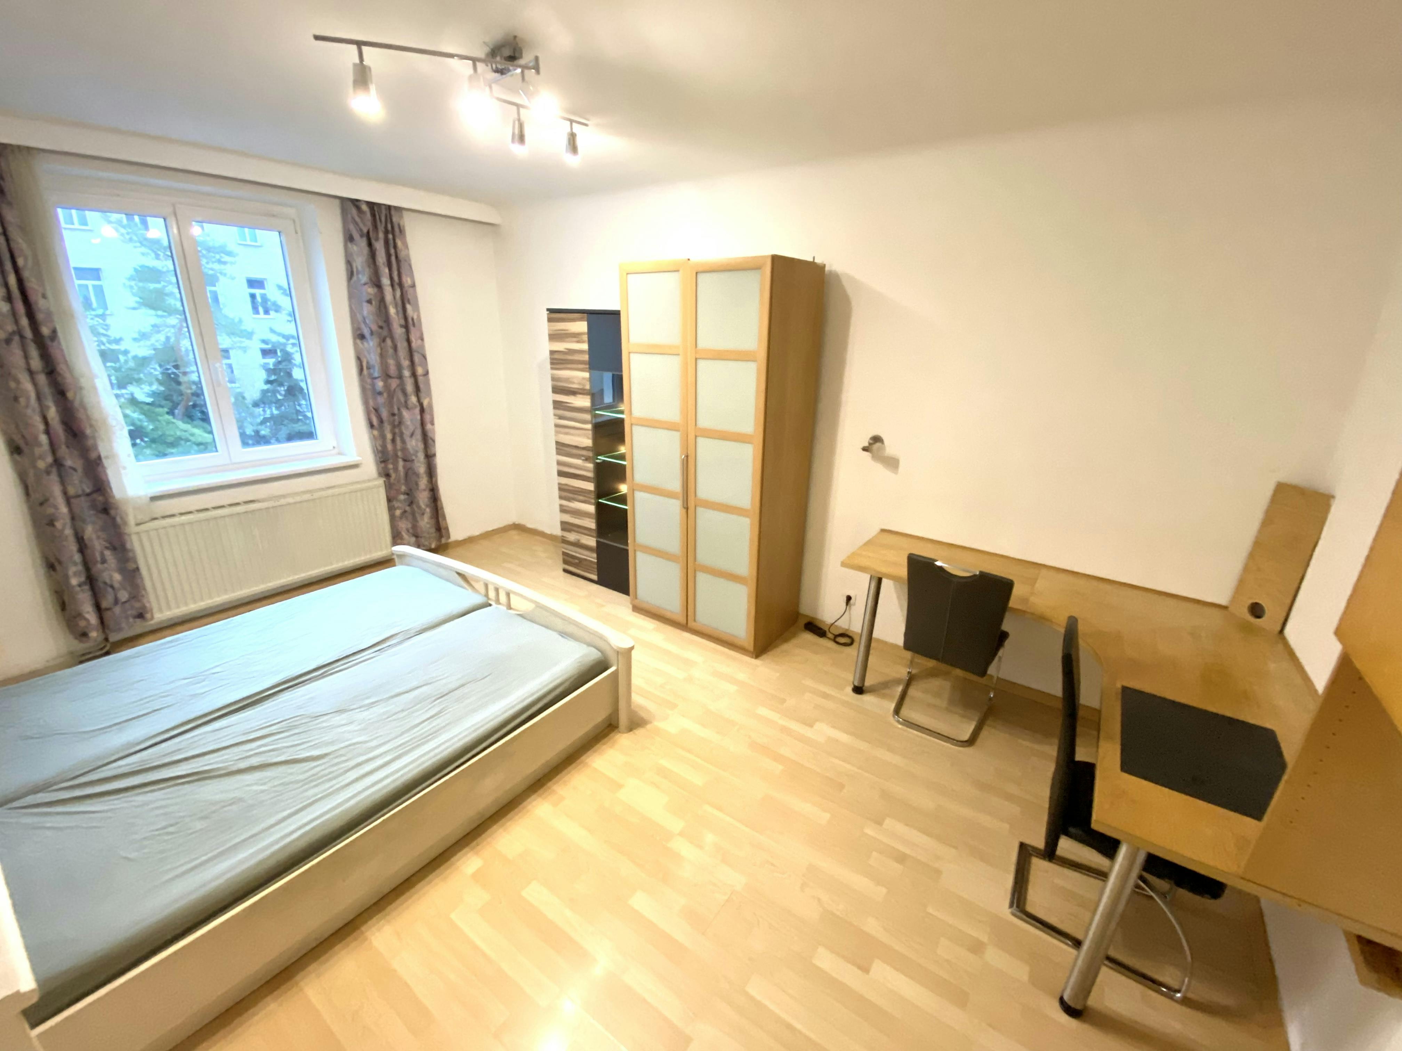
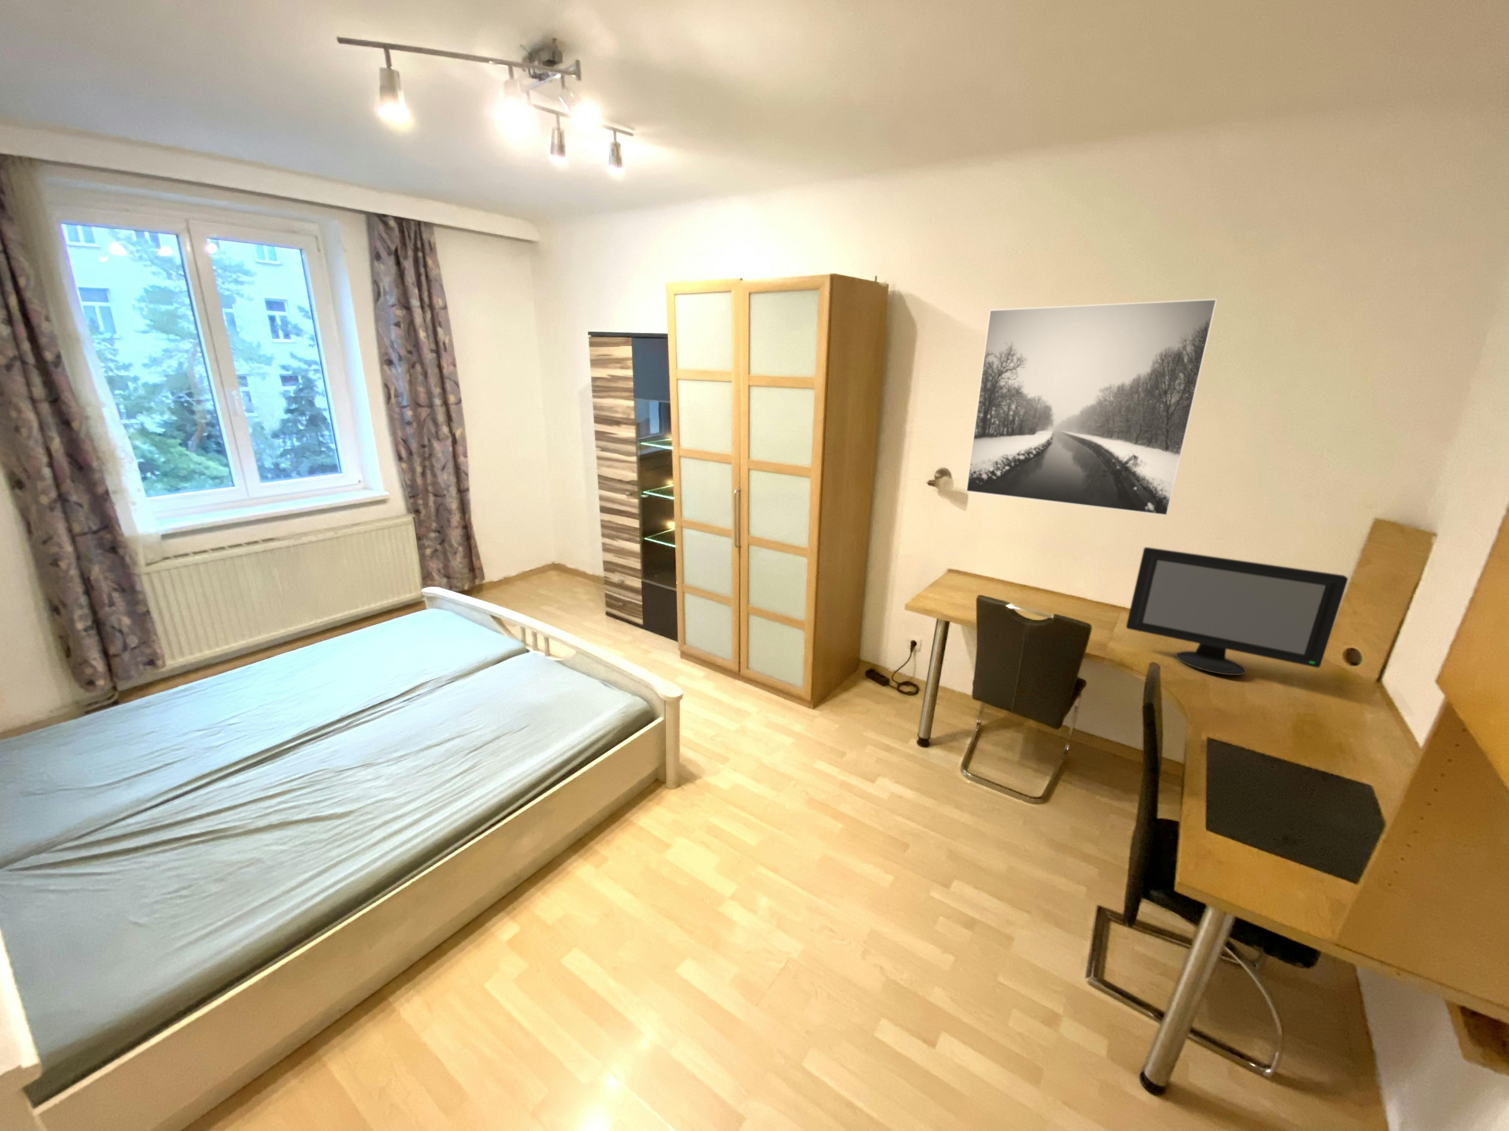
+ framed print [966,298,1218,516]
+ computer monitor [1125,546,1349,676]
